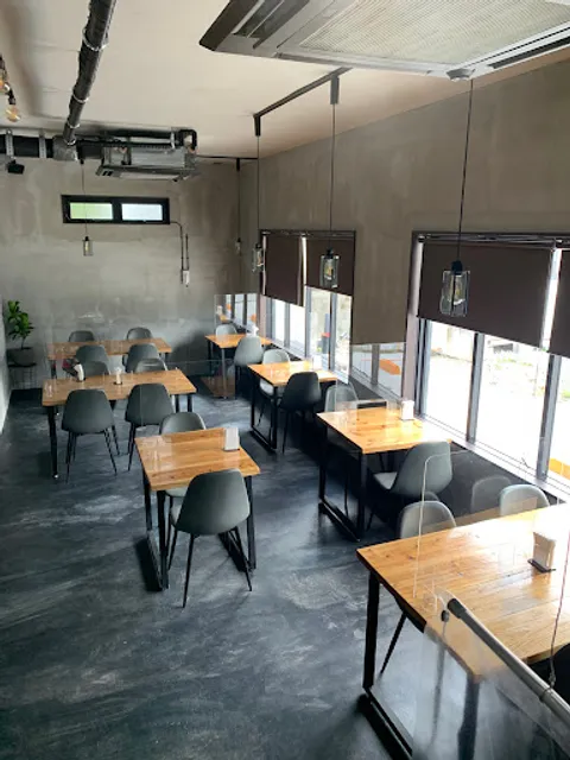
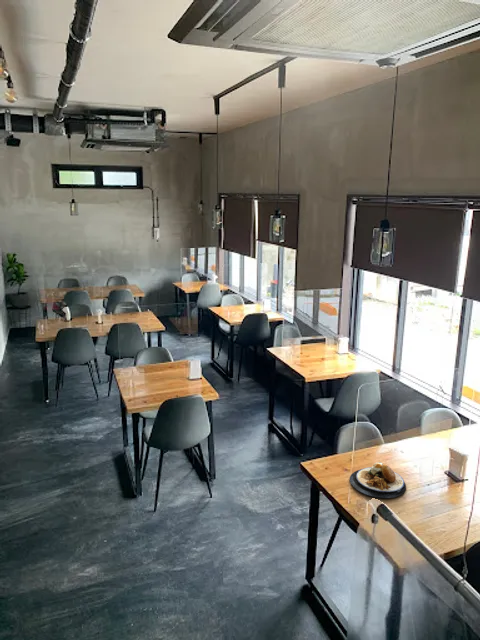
+ plate [349,461,407,499]
